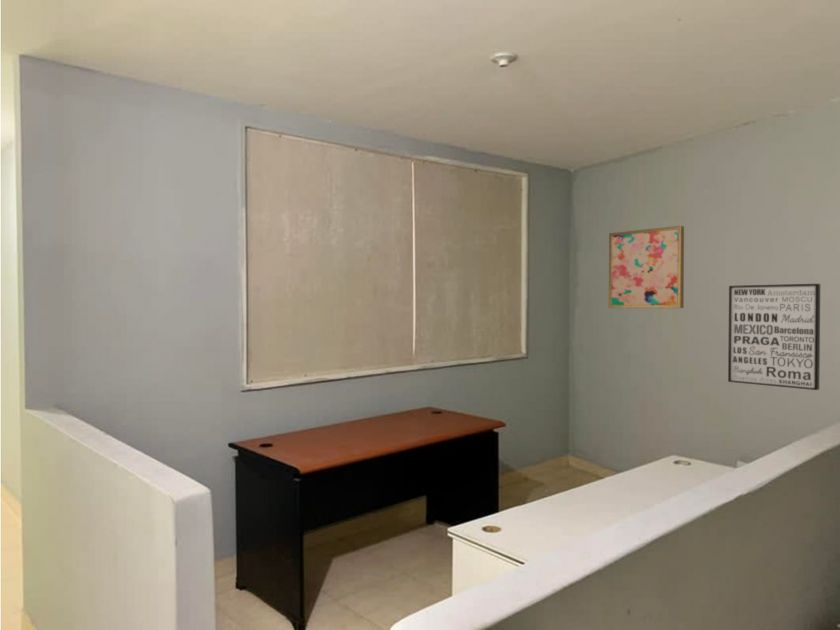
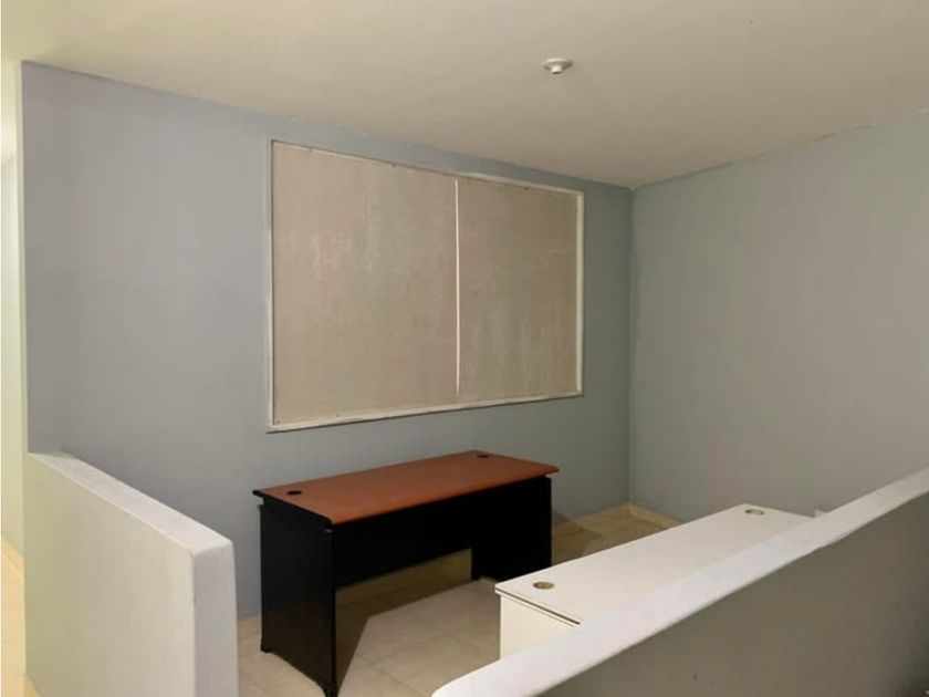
- wall art [608,225,685,309]
- wall art [727,283,821,391]
